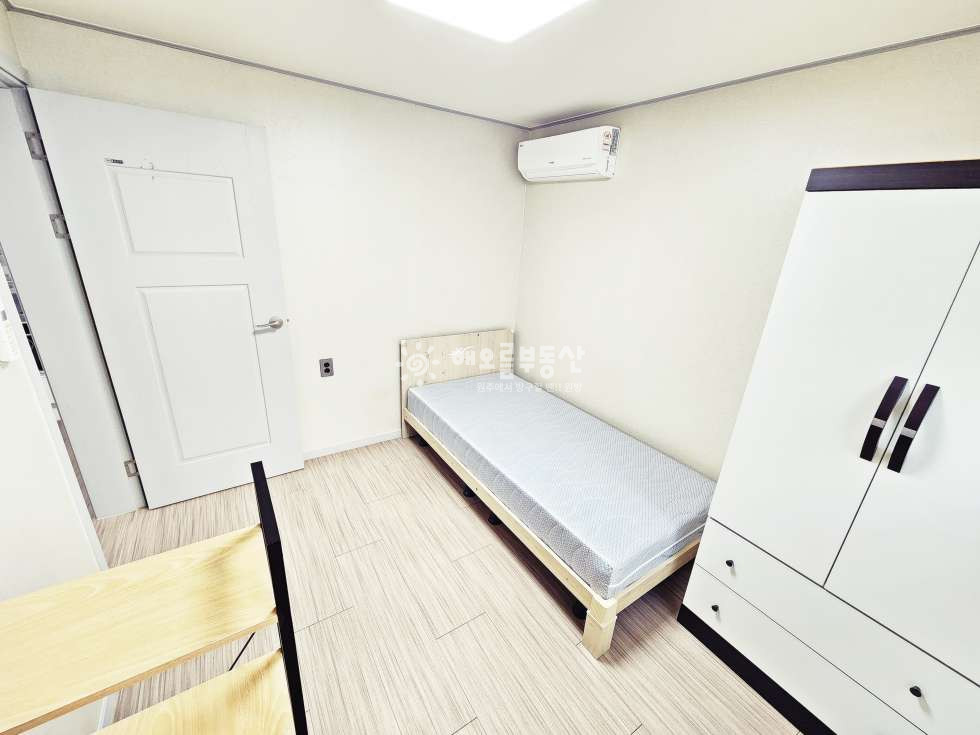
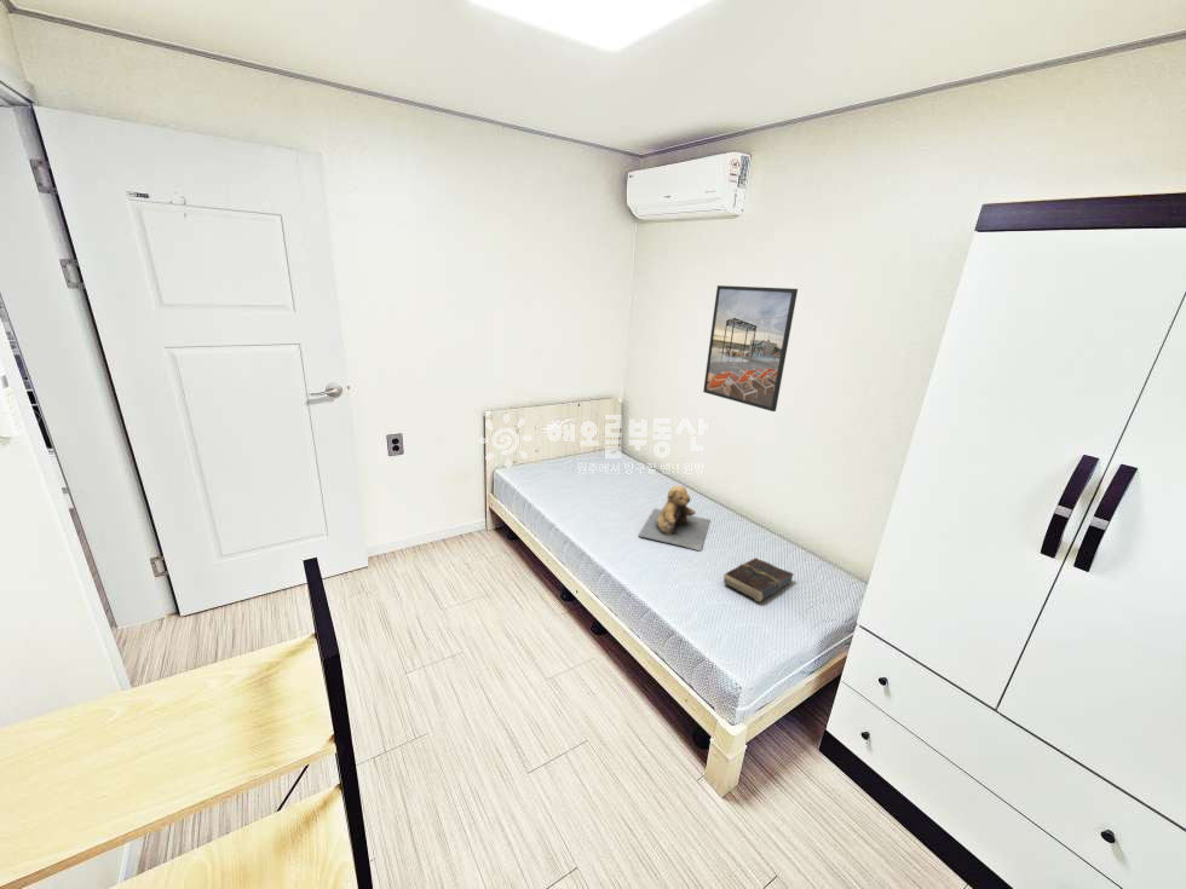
+ book [722,556,794,604]
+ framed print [702,284,799,412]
+ teddy bear [638,485,712,552]
